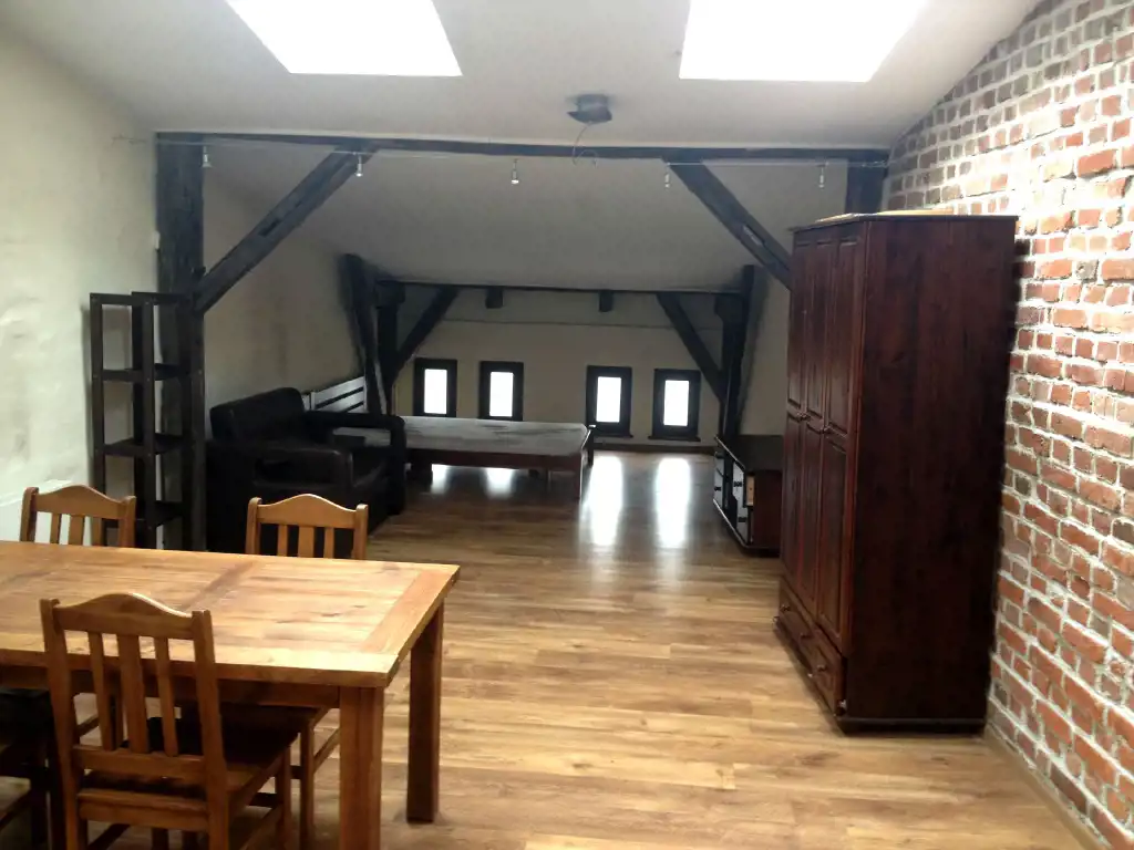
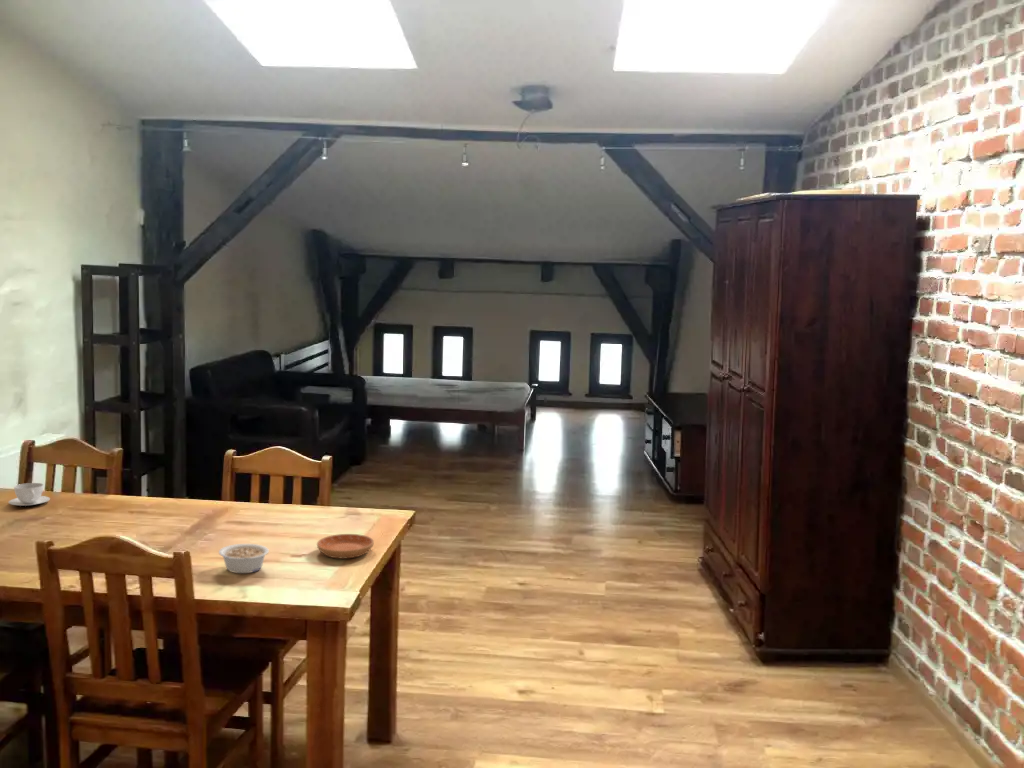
+ teacup [8,482,51,507]
+ saucer [316,533,375,559]
+ legume [218,543,270,574]
